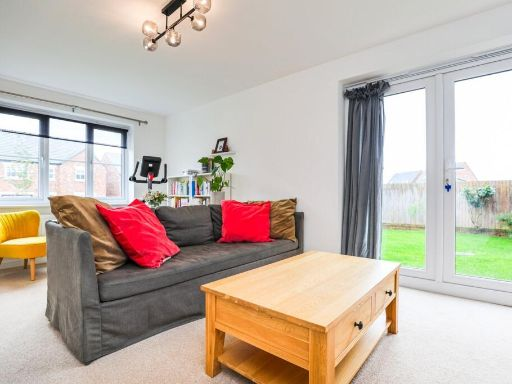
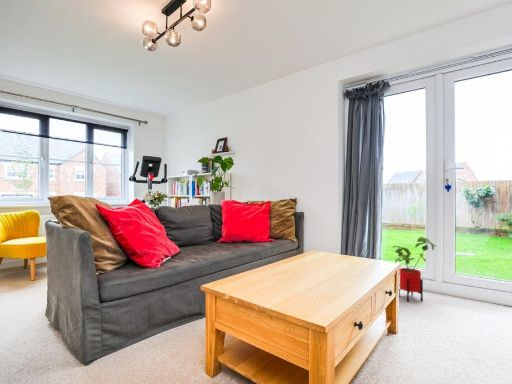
+ house plant [392,236,437,303]
